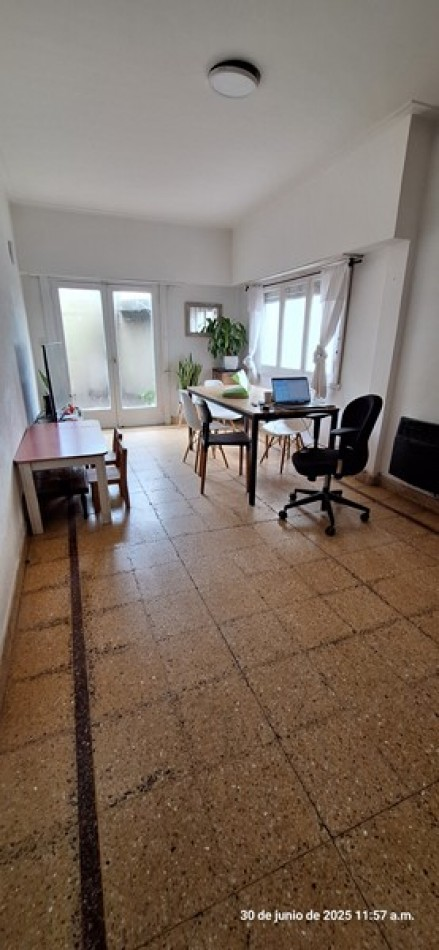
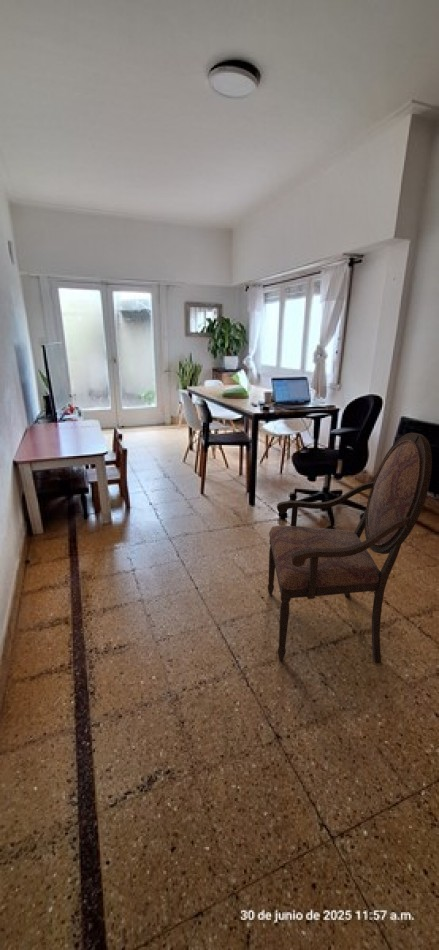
+ armchair [267,432,433,664]
